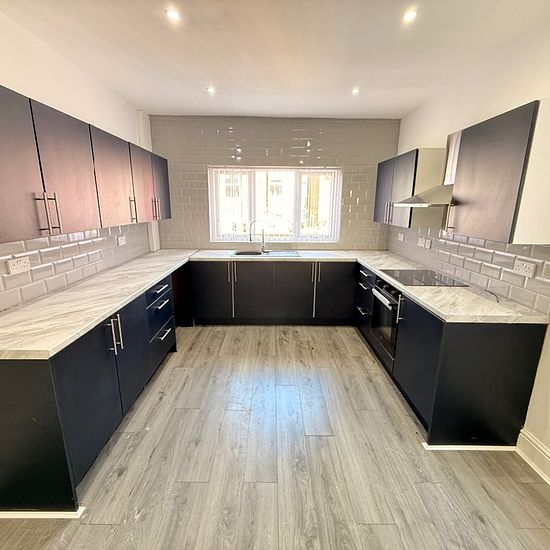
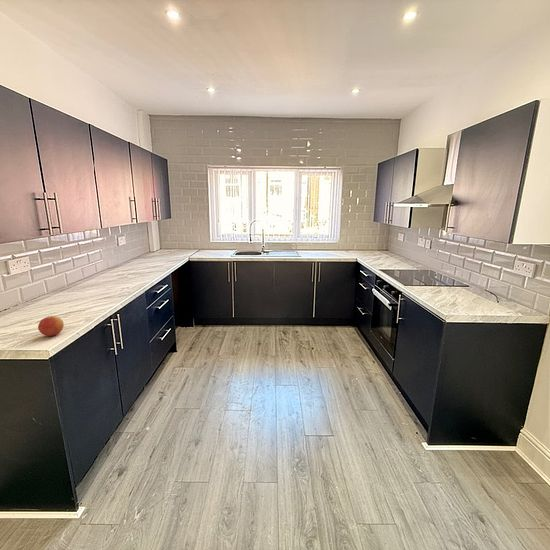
+ apple [37,315,65,337]
